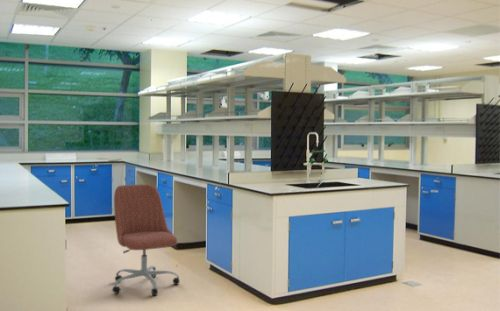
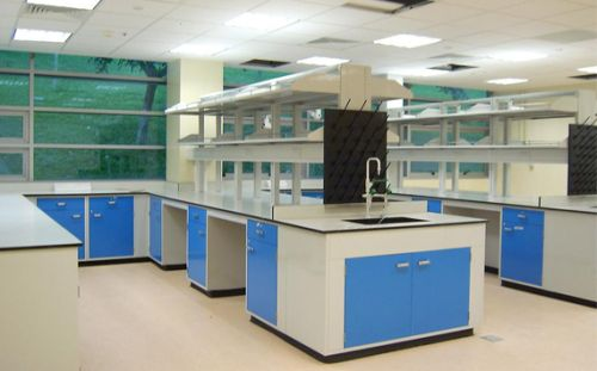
- office chair [111,183,181,296]
